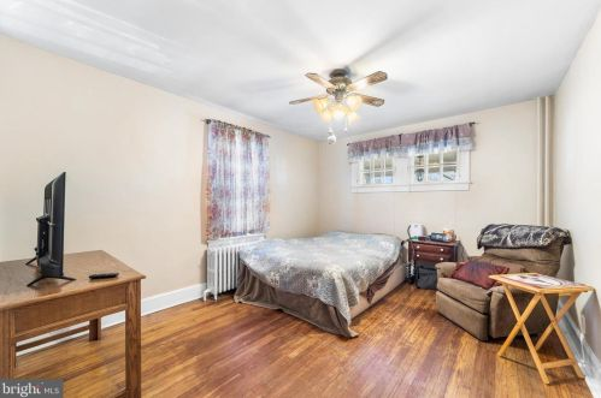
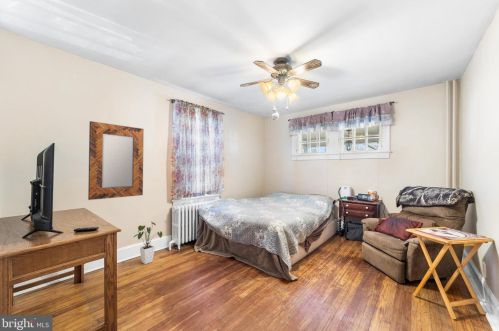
+ home mirror [87,120,145,201]
+ house plant [133,221,163,265]
